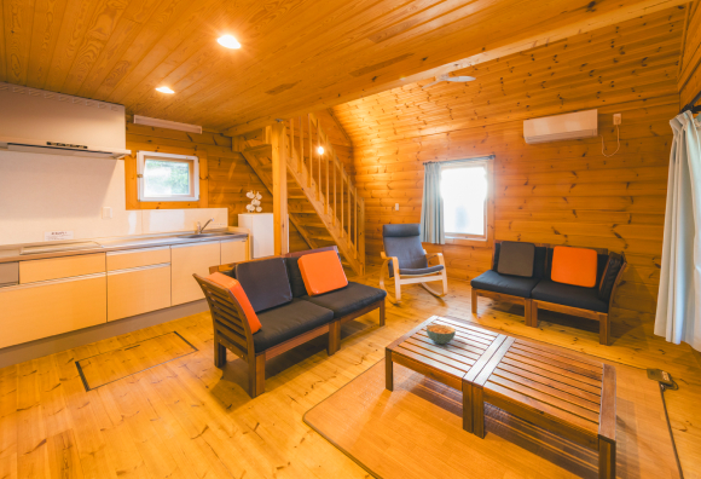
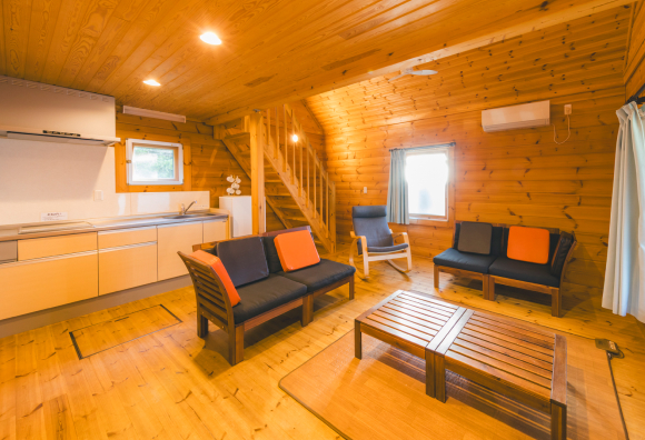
- cereal bowl [425,323,457,346]
